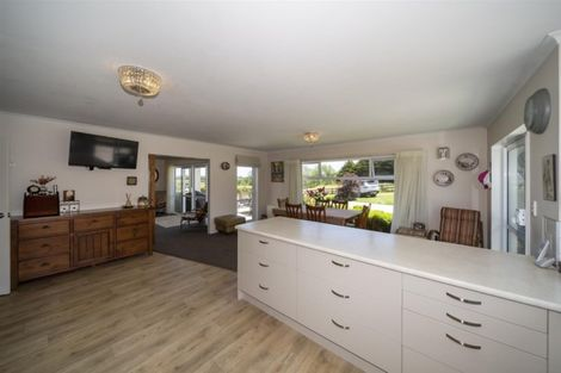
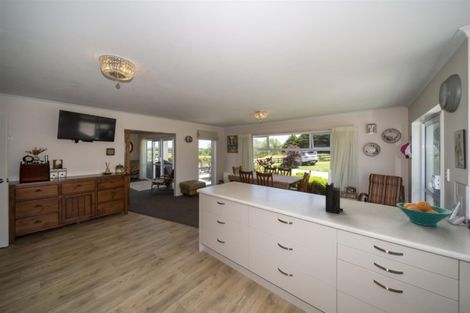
+ fruit bowl [395,200,454,227]
+ knife block [324,169,344,215]
